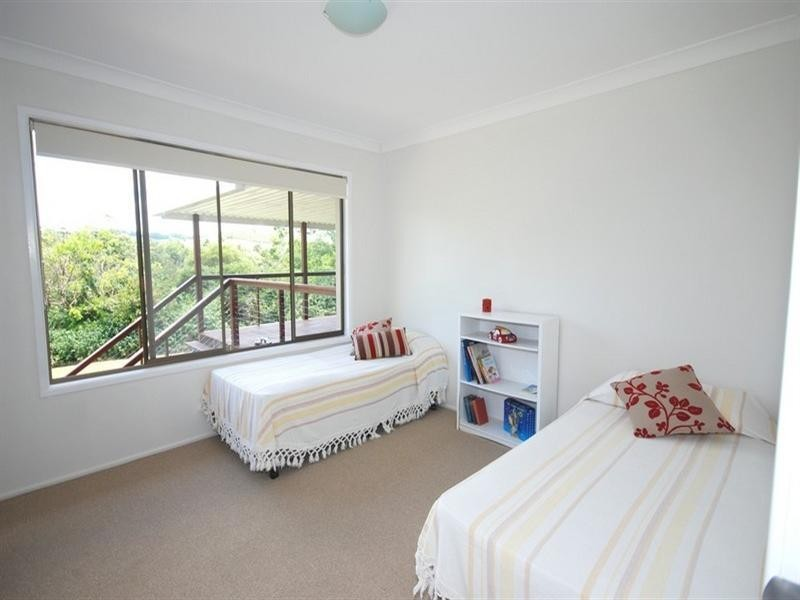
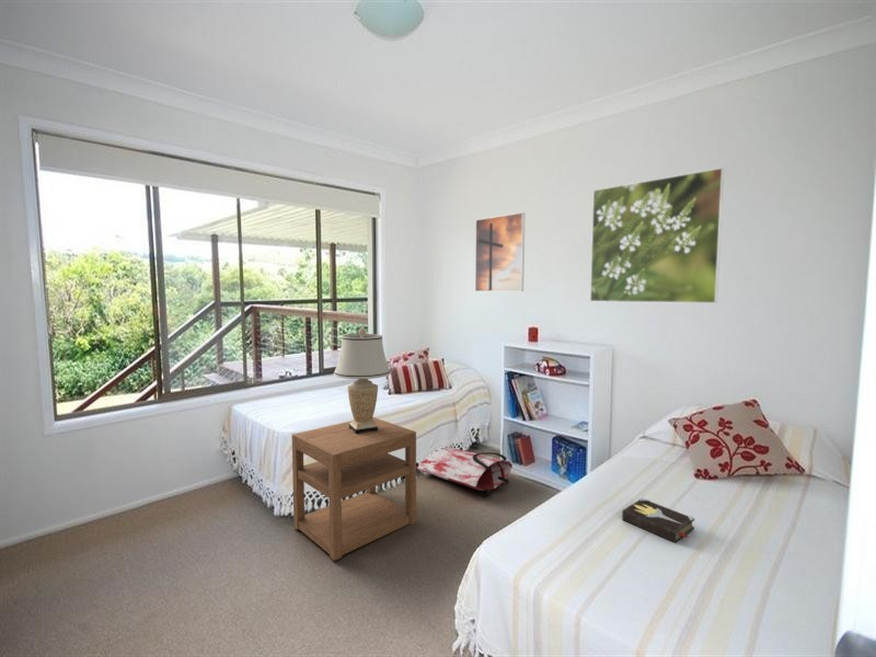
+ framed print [589,166,725,304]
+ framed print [474,211,526,292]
+ table lamp [333,327,392,434]
+ hardback book [621,497,695,544]
+ nightstand [291,416,417,562]
+ bag [416,447,514,497]
